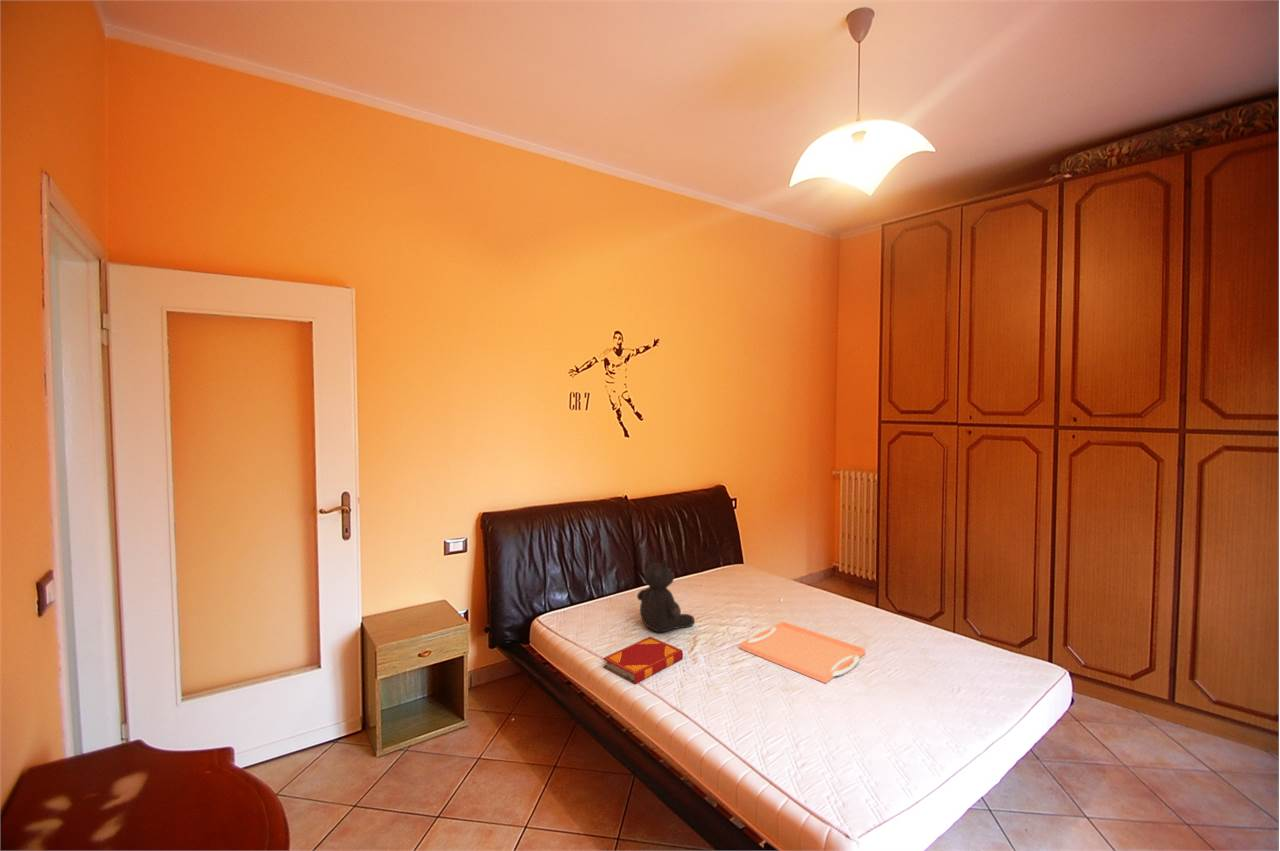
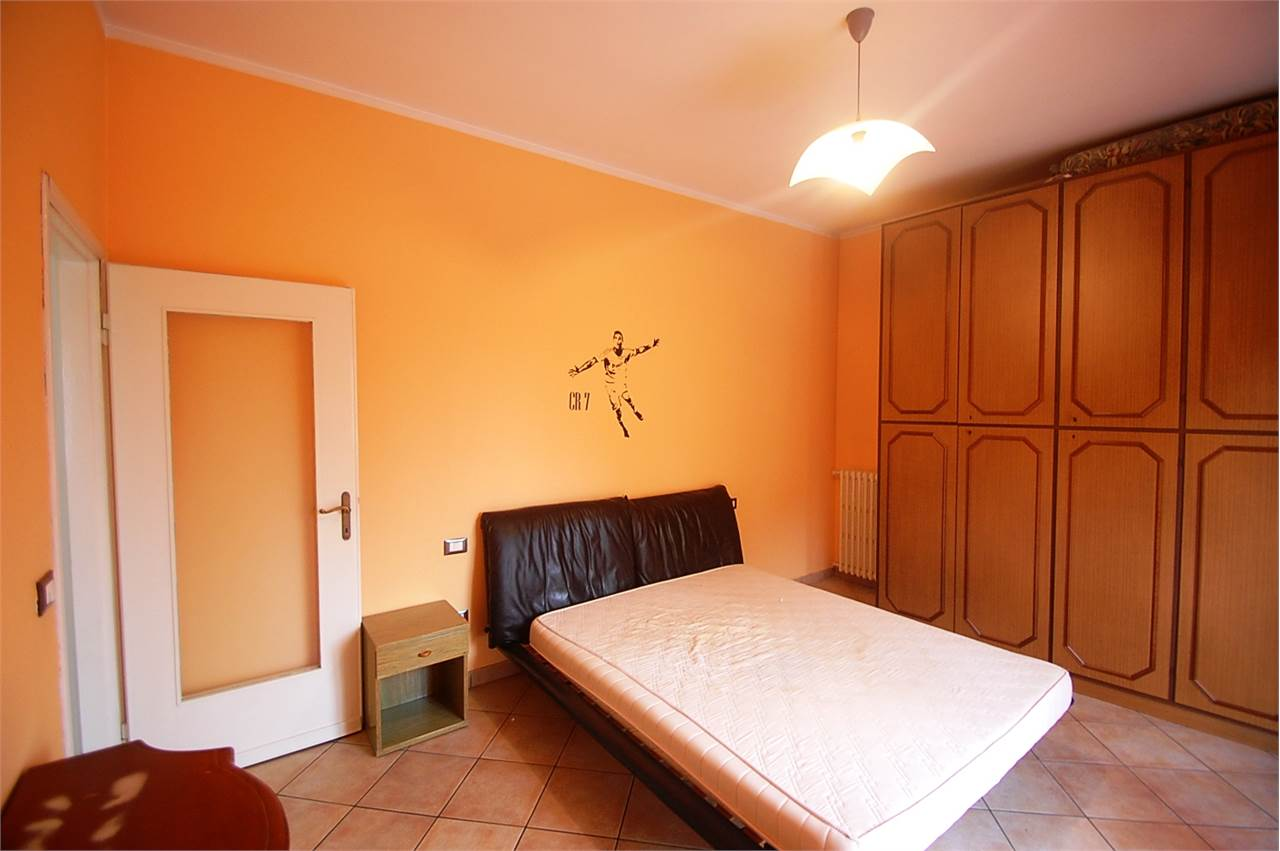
- serving tray [739,620,866,684]
- teddy bear [636,554,696,633]
- hardback book [602,636,684,685]
